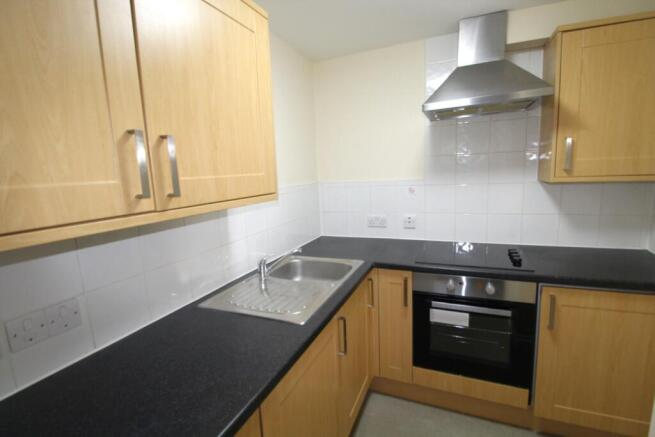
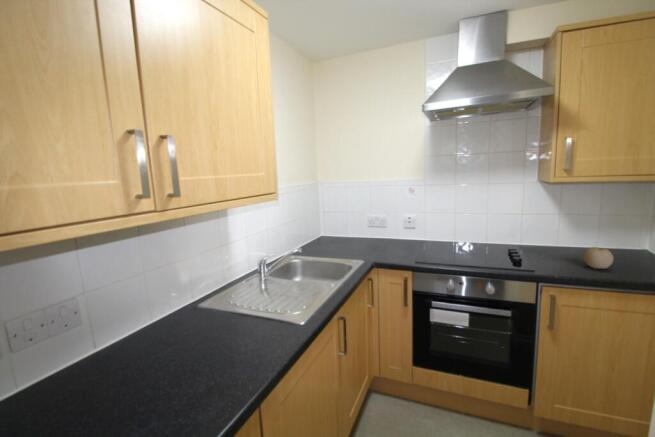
+ fruit [583,246,614,269]
